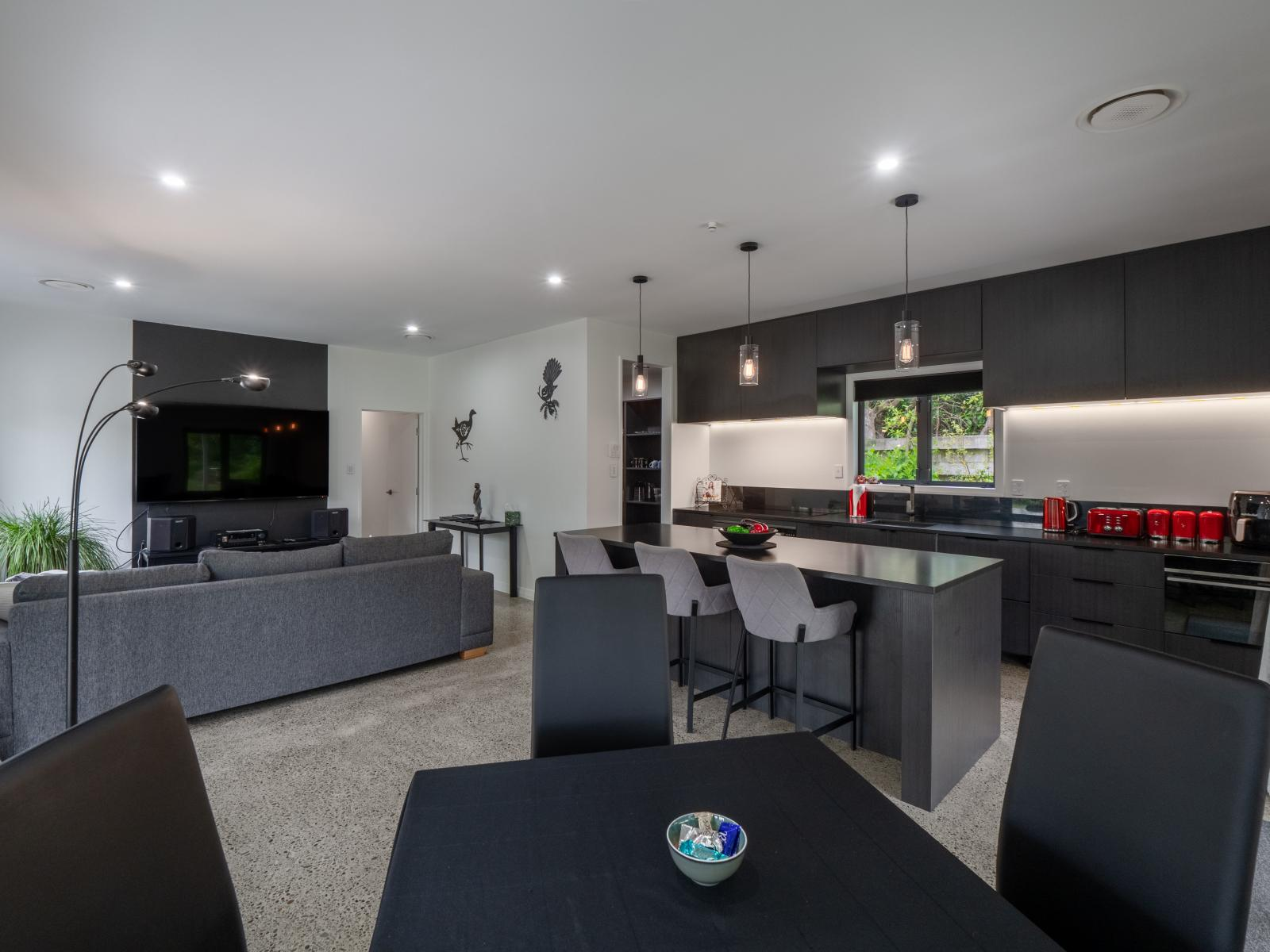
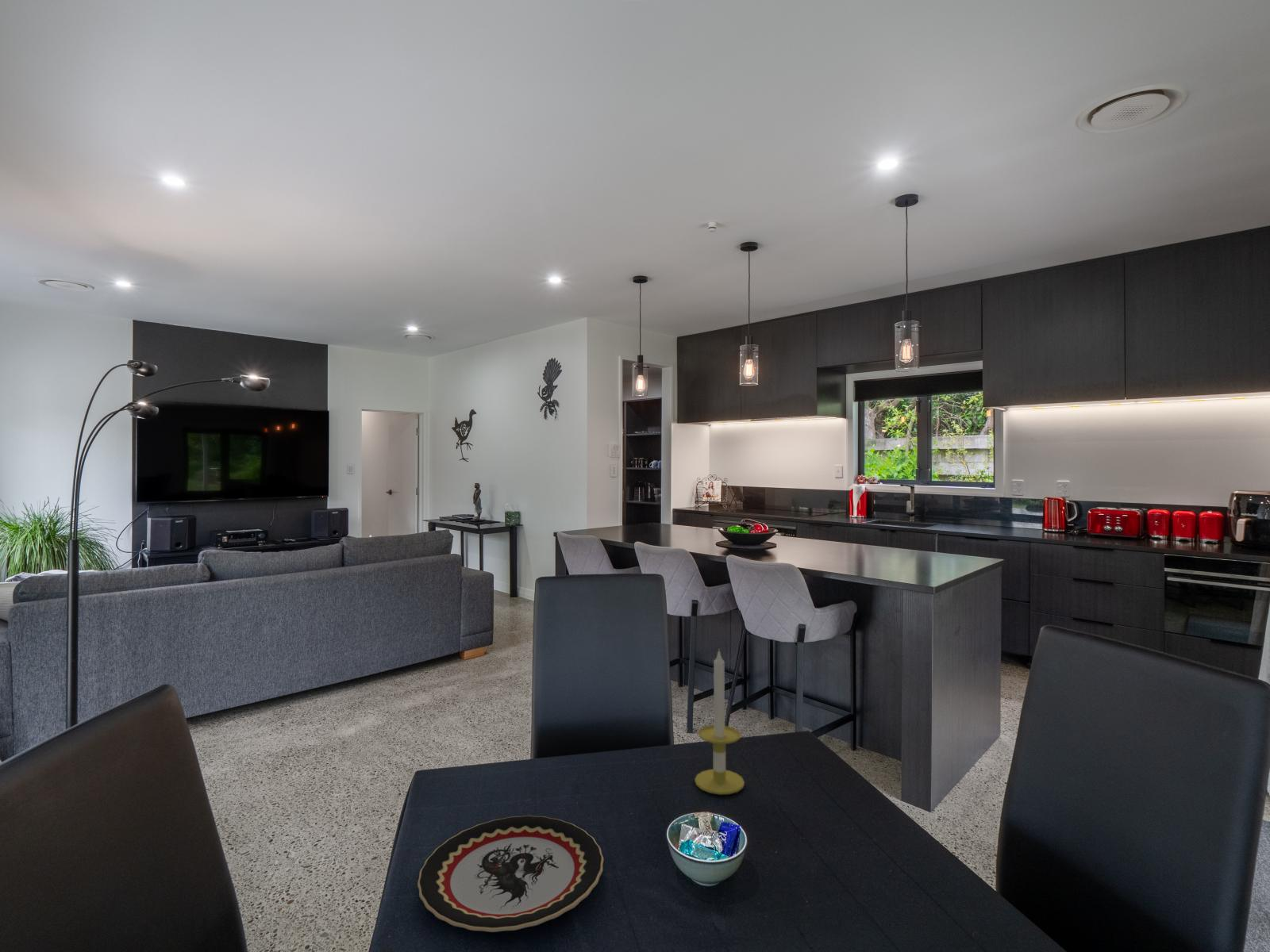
+ candle [694,649,745,796]
+ plate [417,815,604,933]
